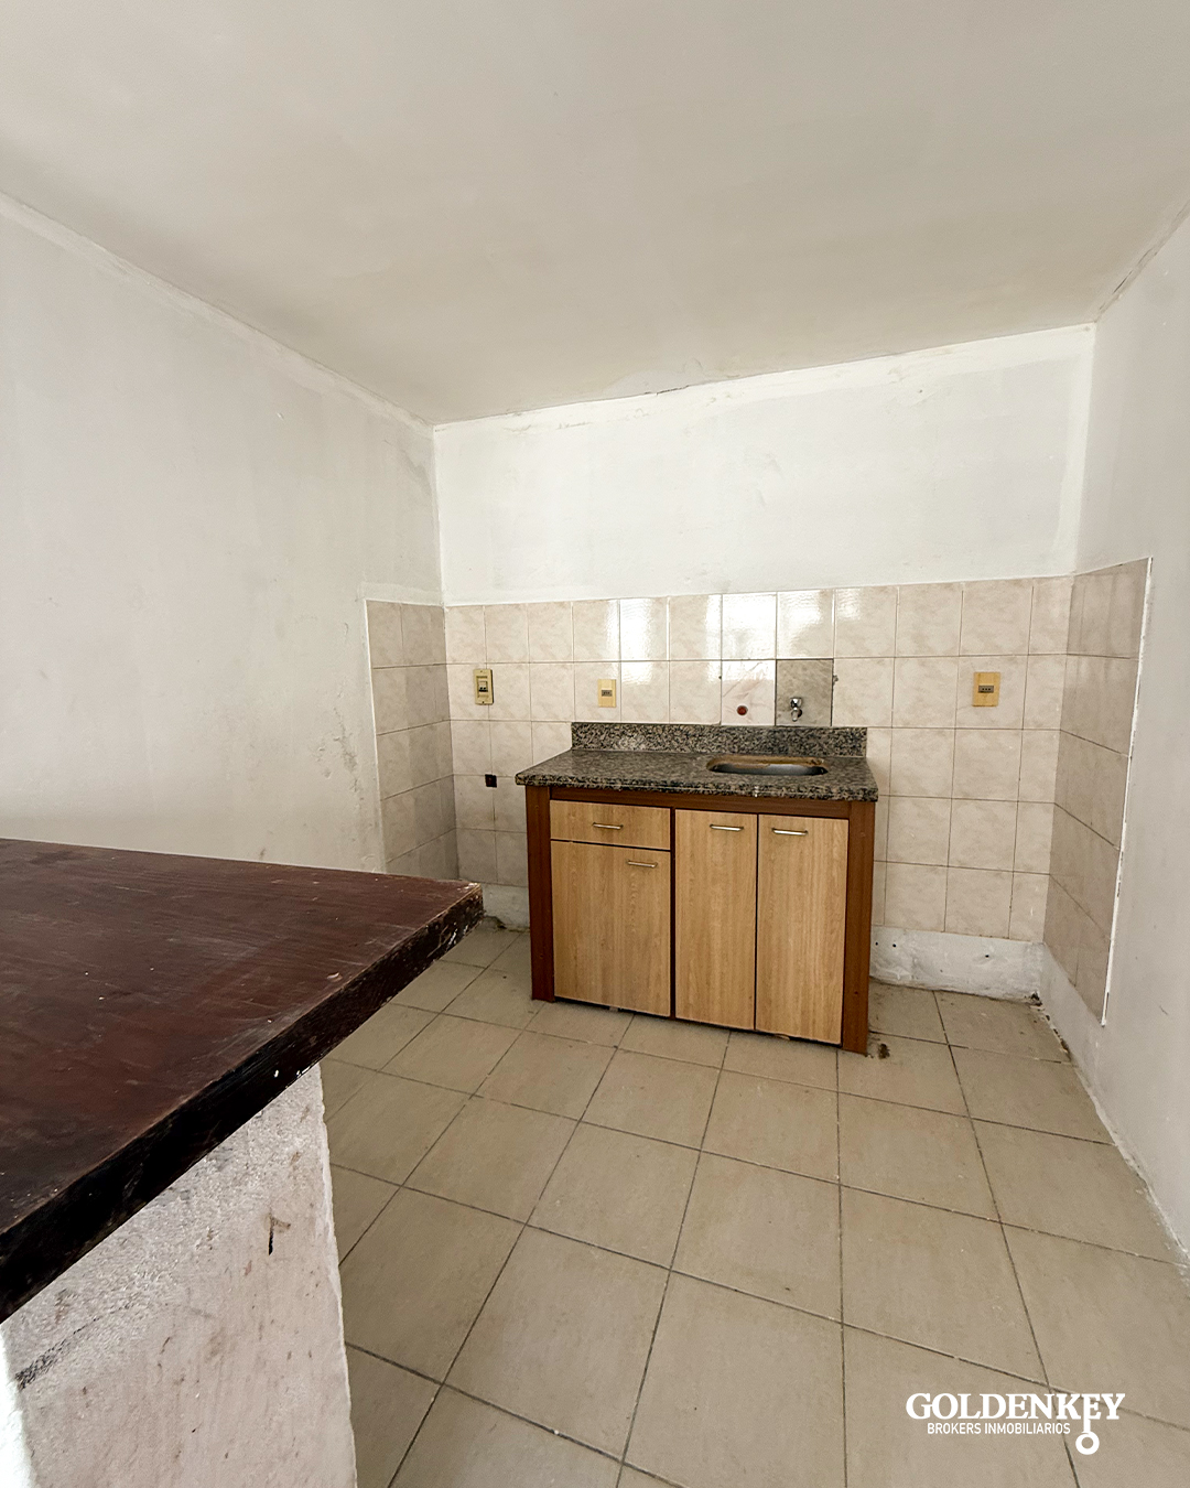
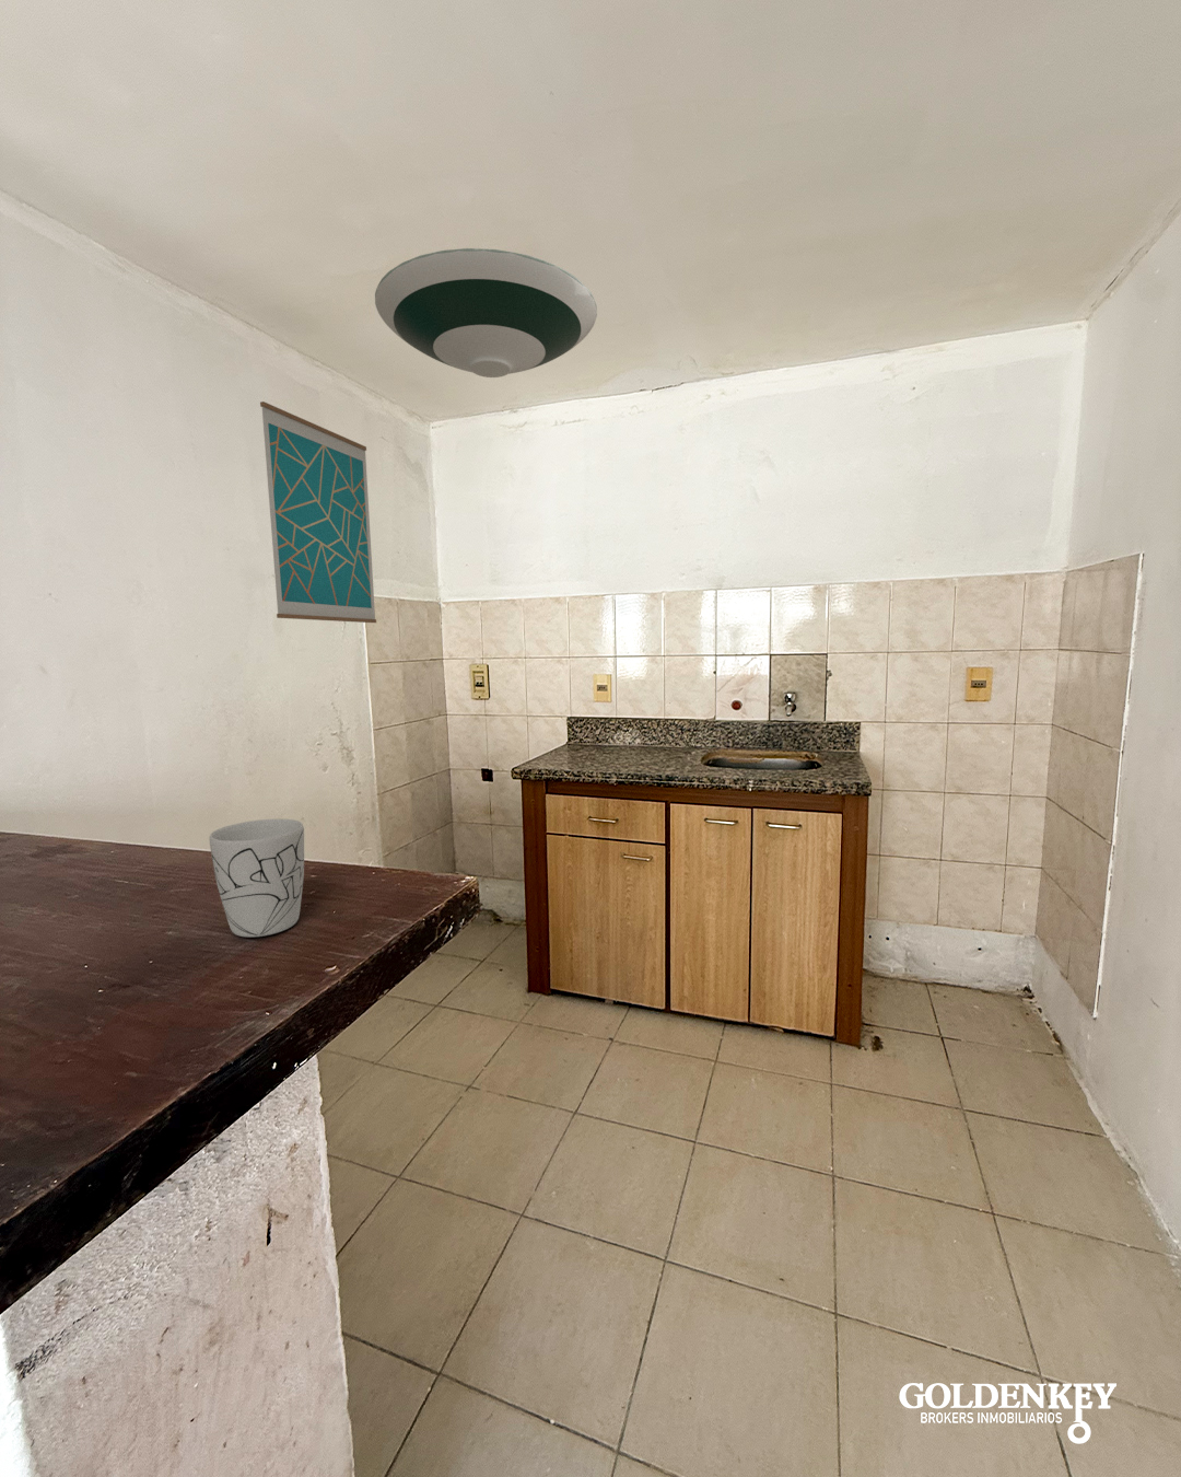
+ mug [208,819,305,938]
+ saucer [374,247,598,379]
+ wall art [259,400,377,623]
